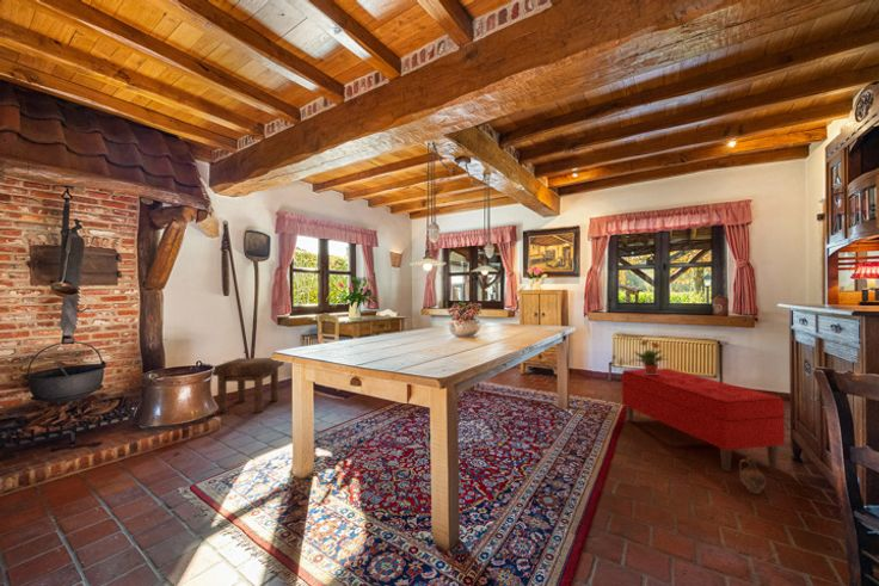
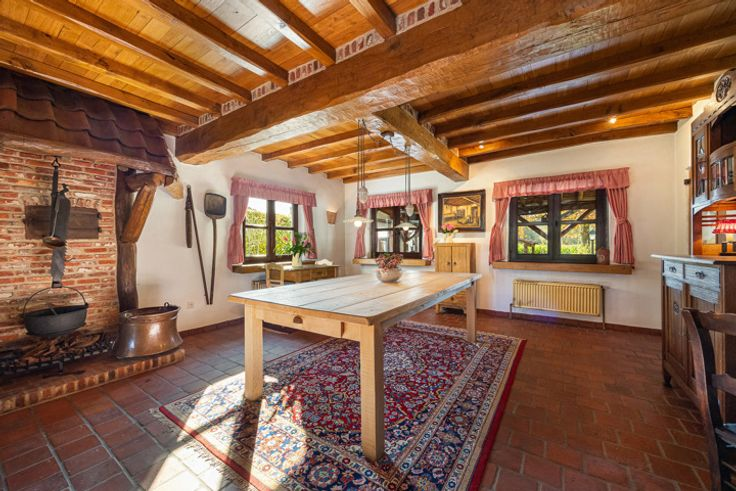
- potted plant [633,339,669,375]
- ceramic jug [738,456,768,495]
- stool [211,357,285,415]
- bench [621,368,786,473]
